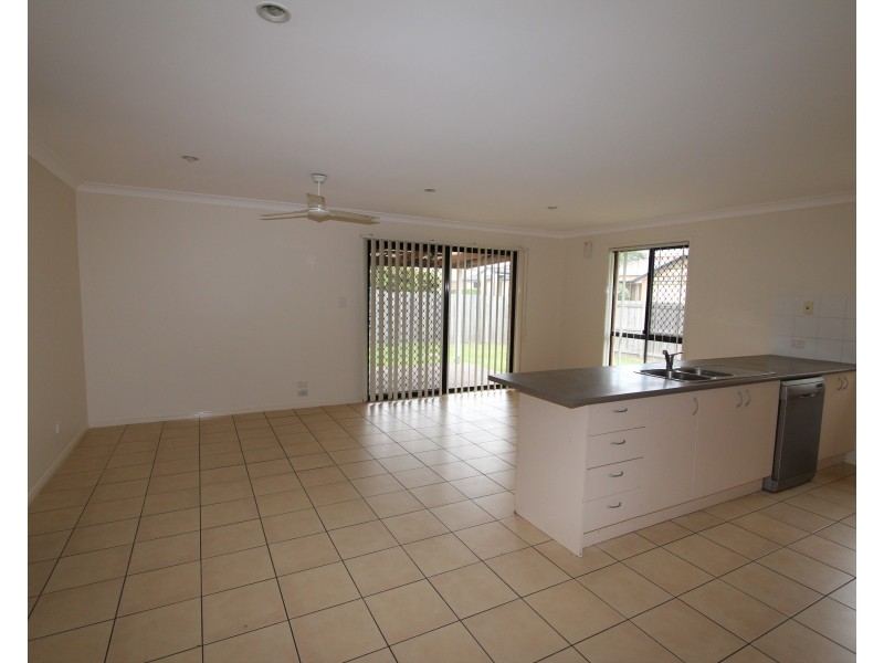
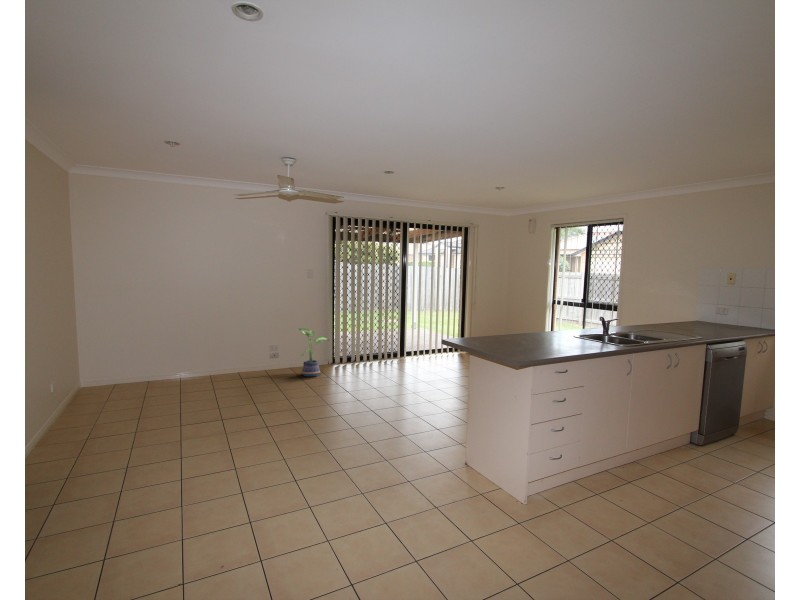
+ potted plant [297,327,330,377]
